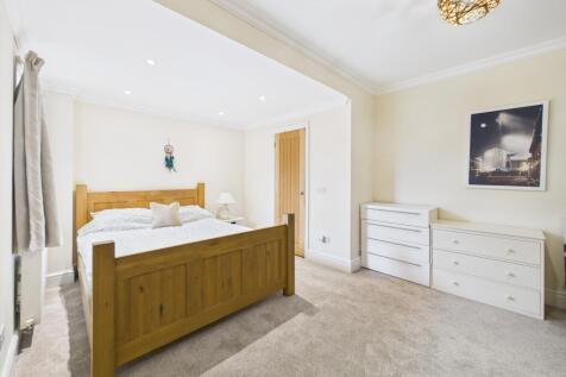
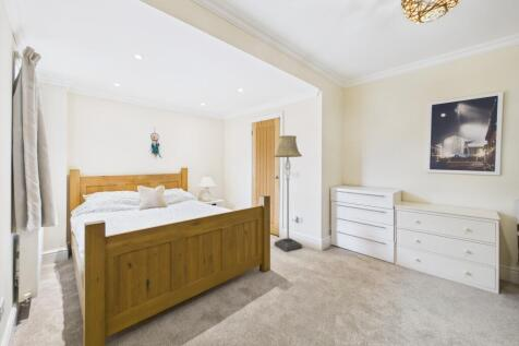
+ floor lamp [273,134,303,252]
